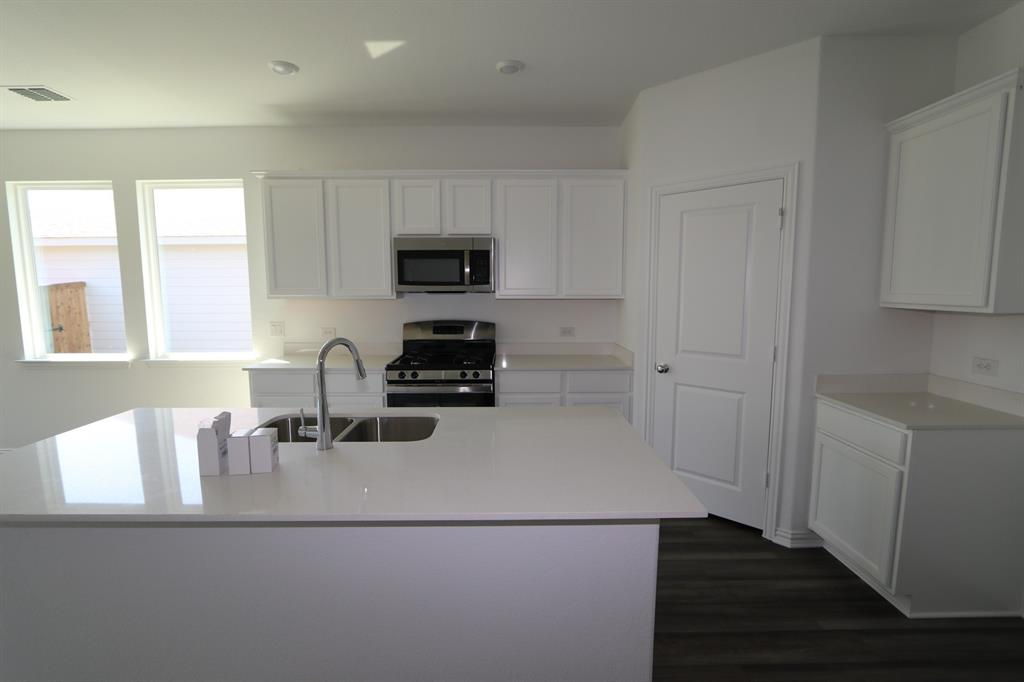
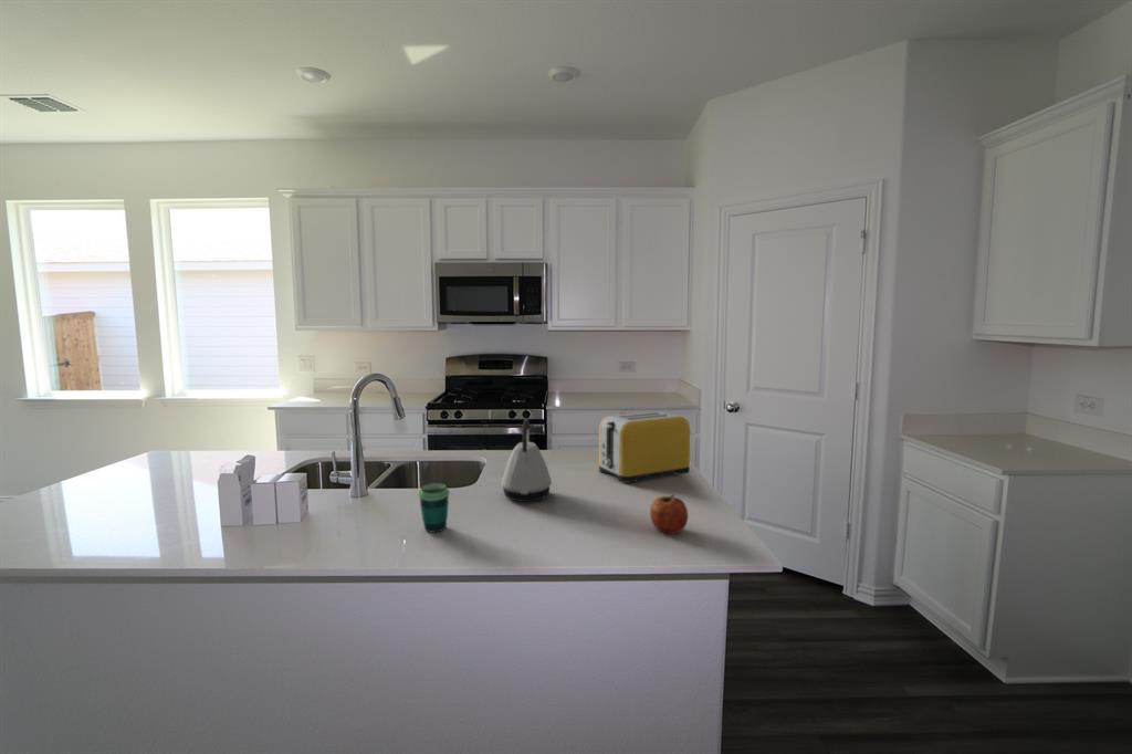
+ cup [418,482,451,534]
+ fruit [649,493,689,535]
+ toaster [598,410,691,483]
+ kettle [501,417,553,503]
